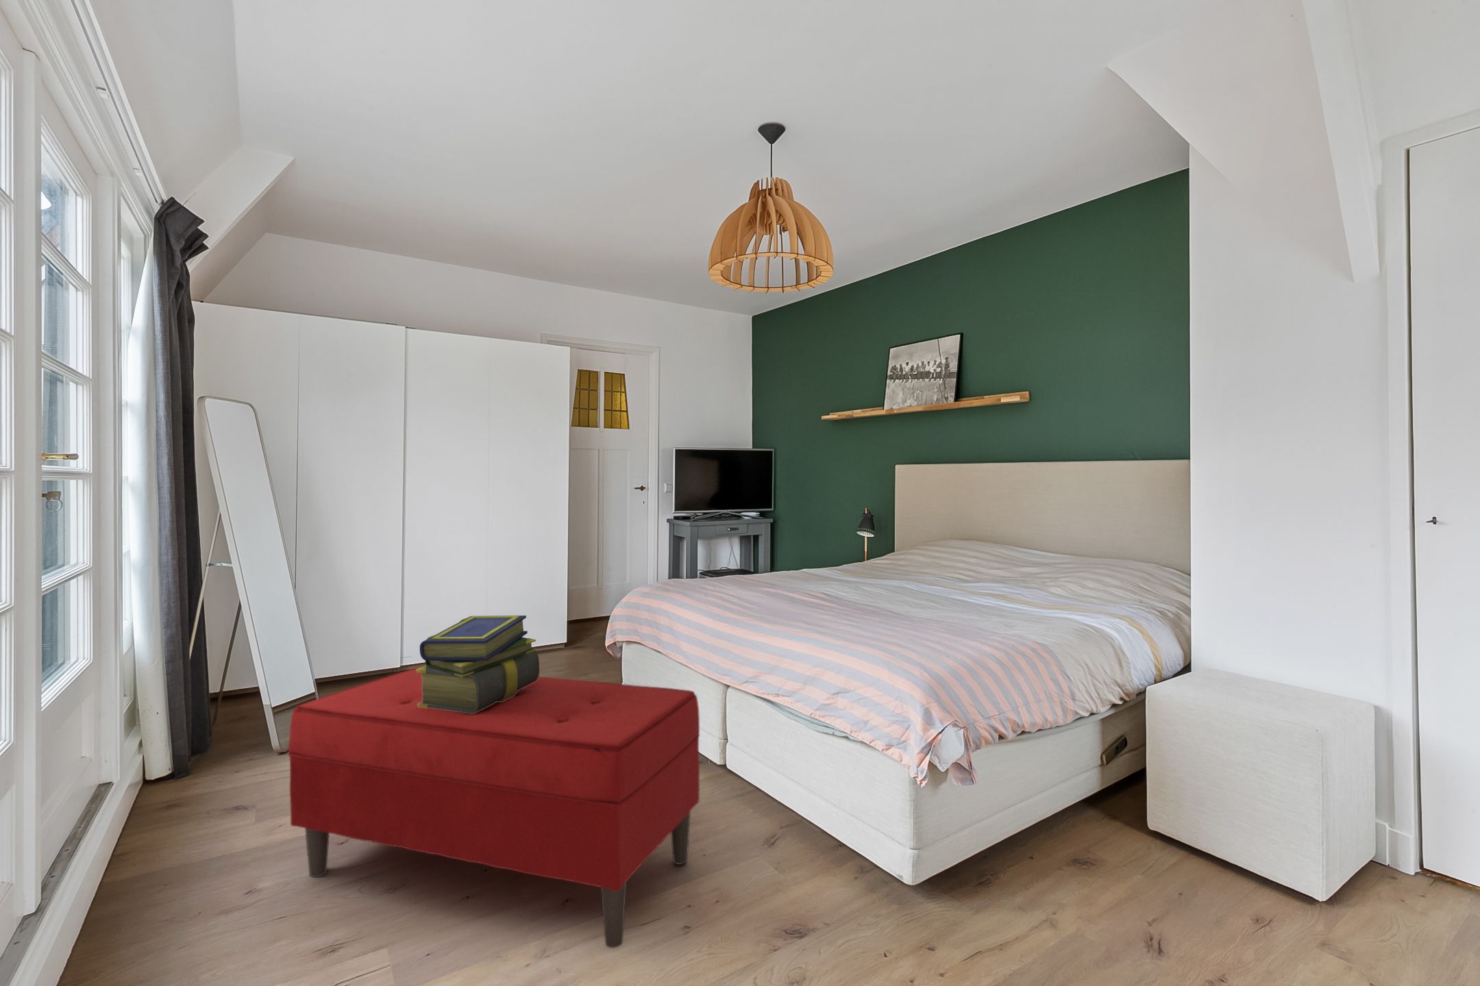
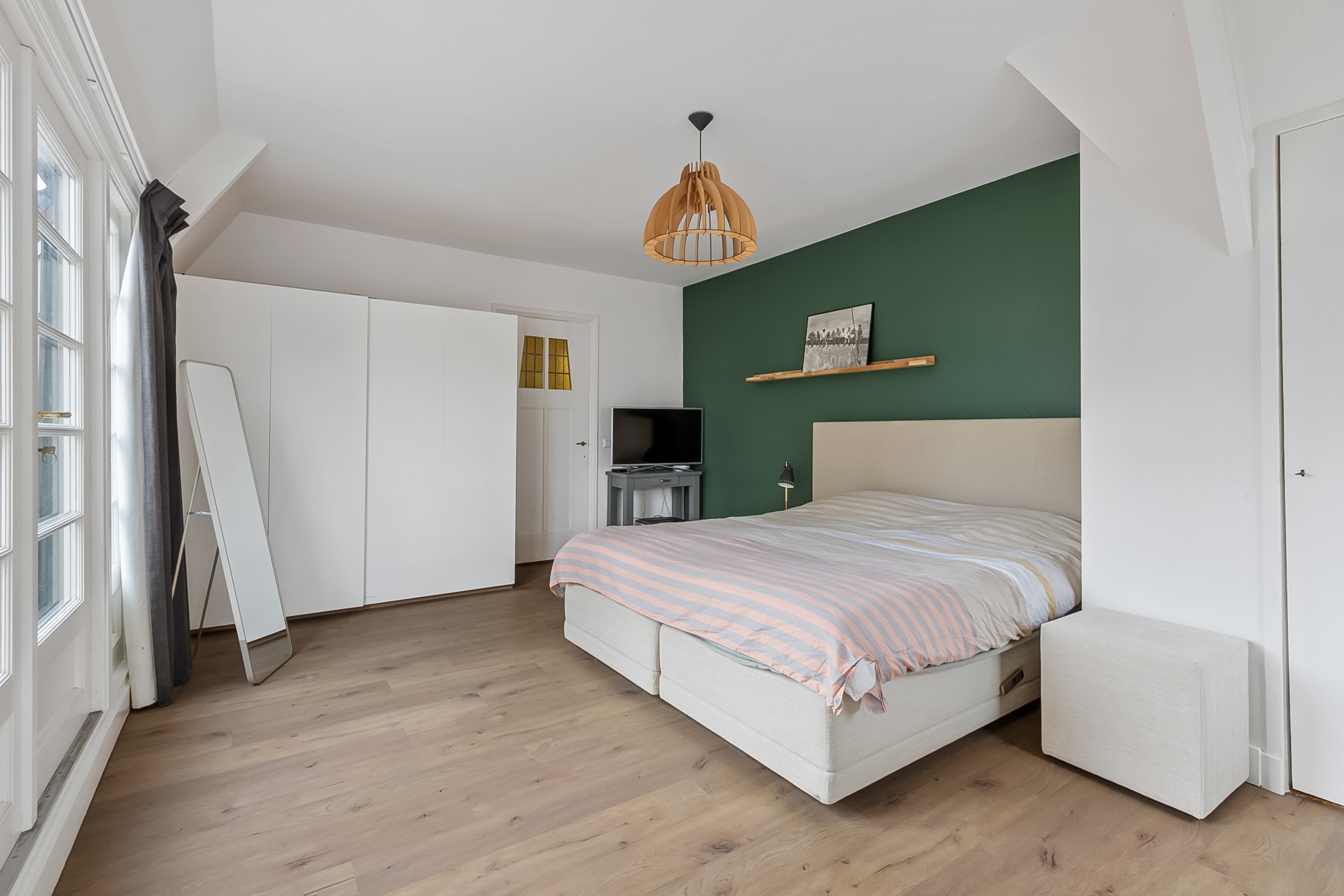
- stack of books [416,615,540,713]
- bench [287,666,700,949]
